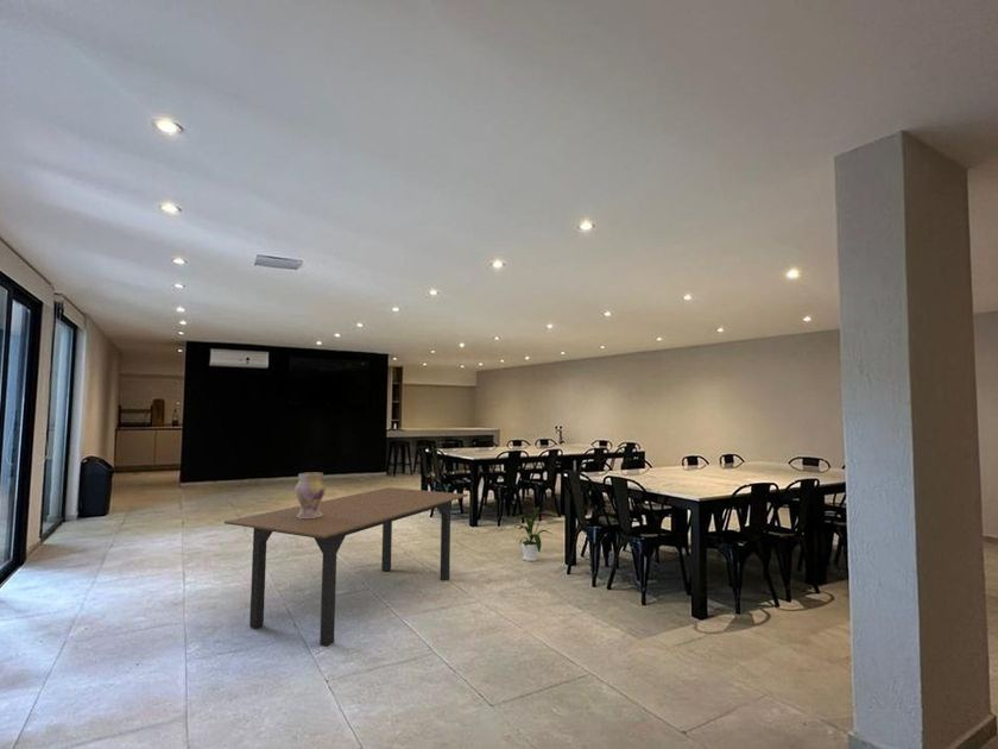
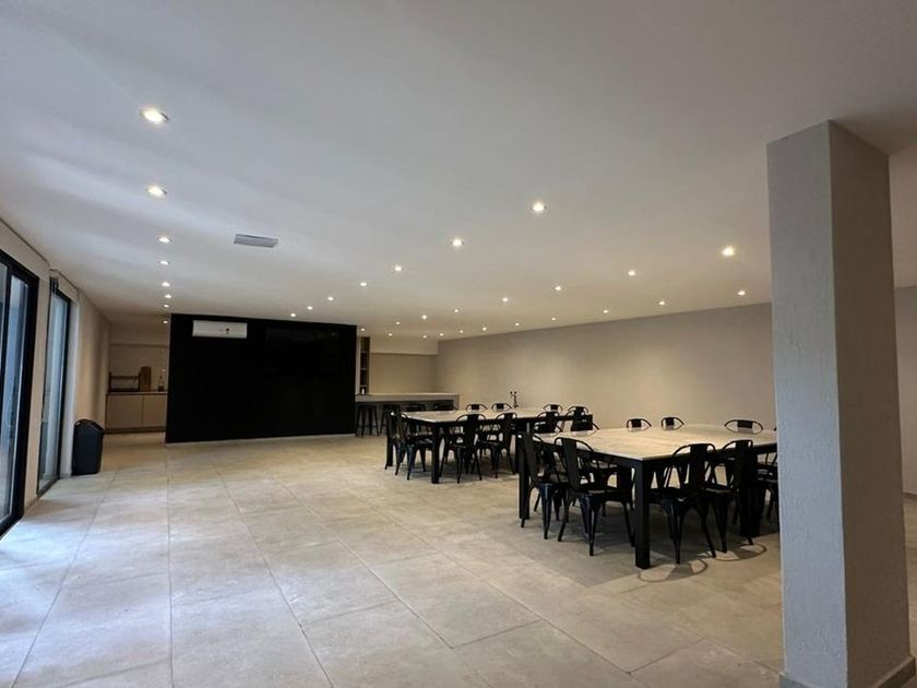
- vase [293,472,327,518]
- dining table [223,486,469,648]
- house plant [510,505,554,562]
